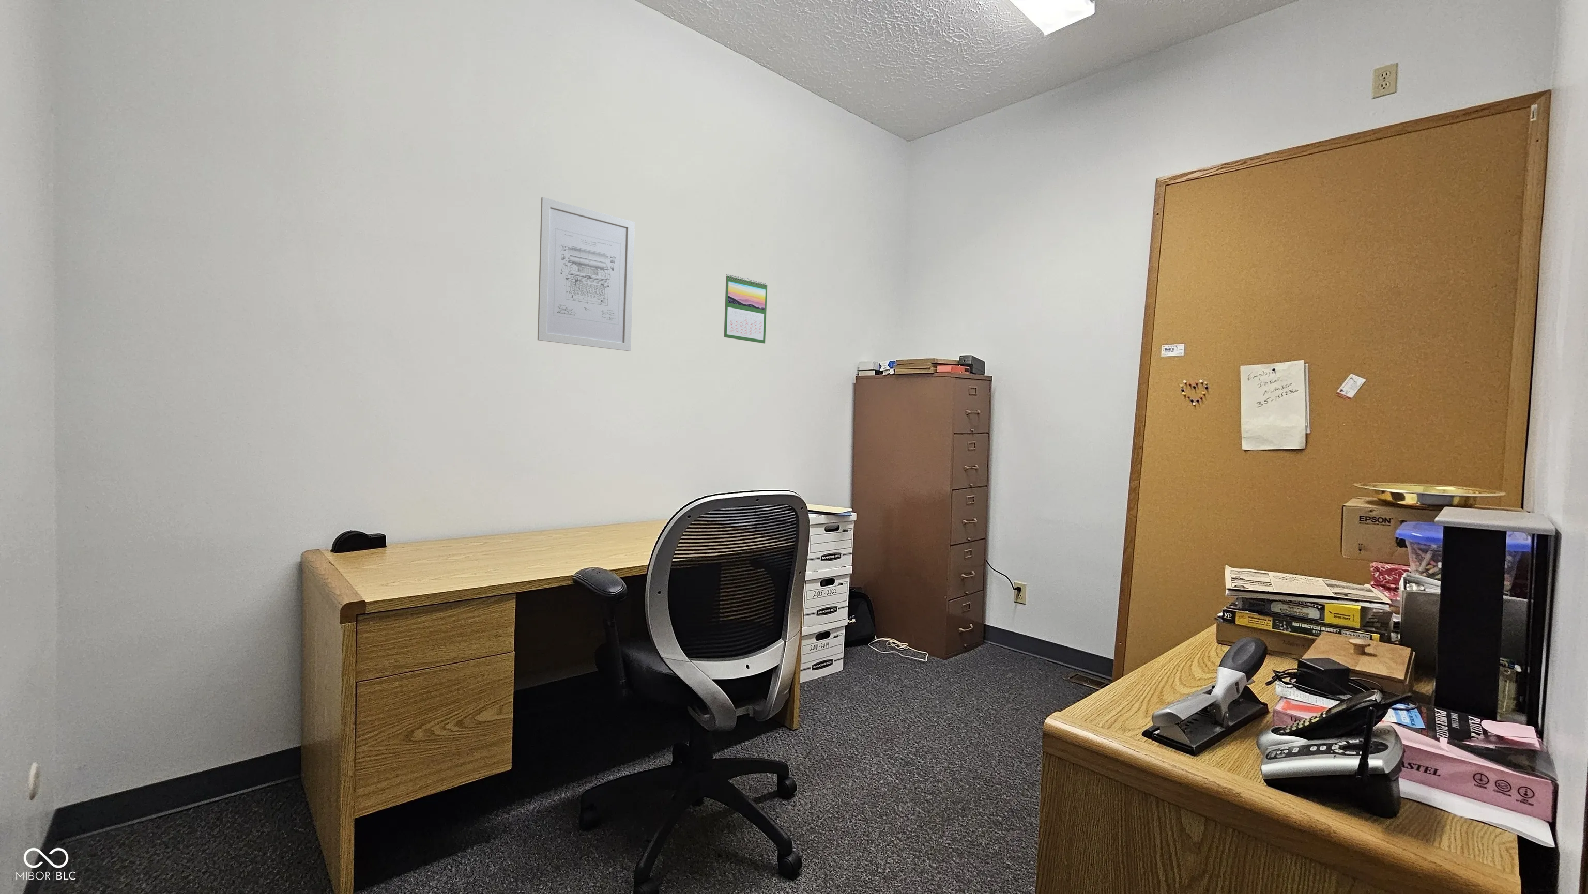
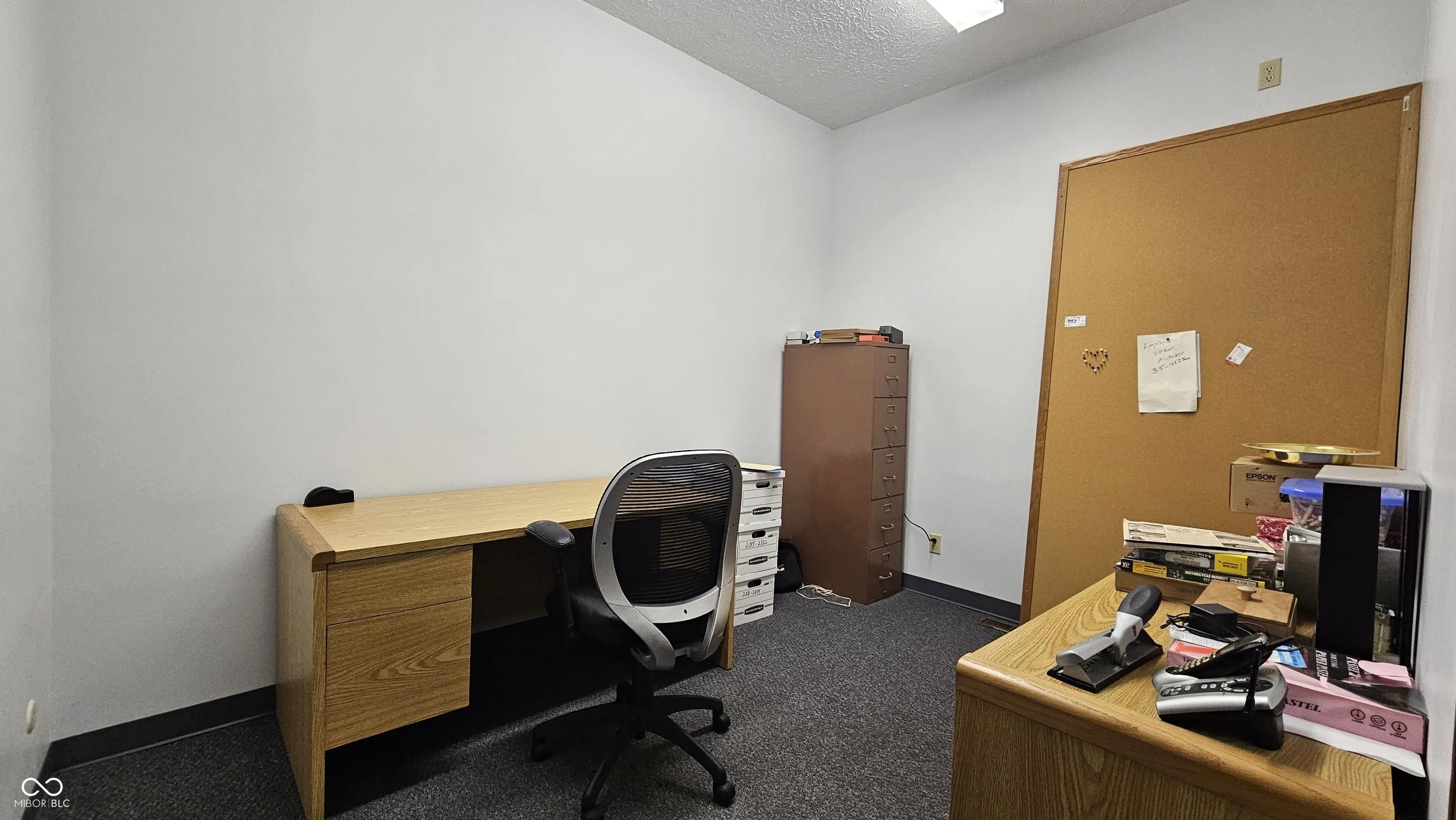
- calendar [723,274,768,343]
- wall art [537,196,635,352]
